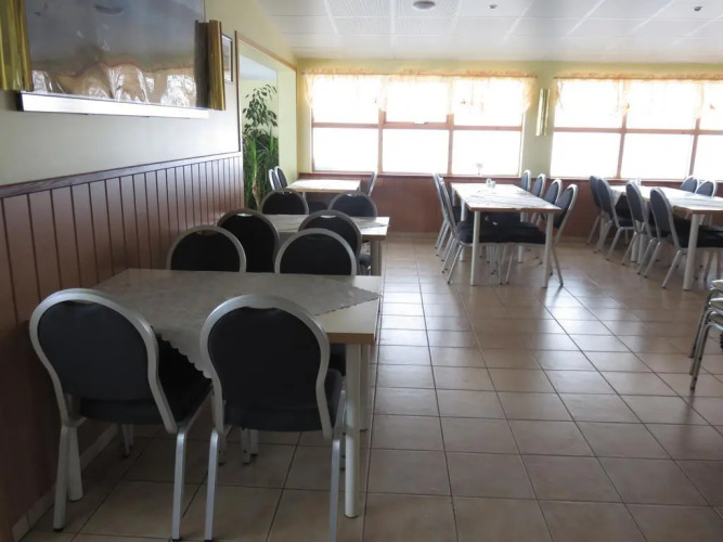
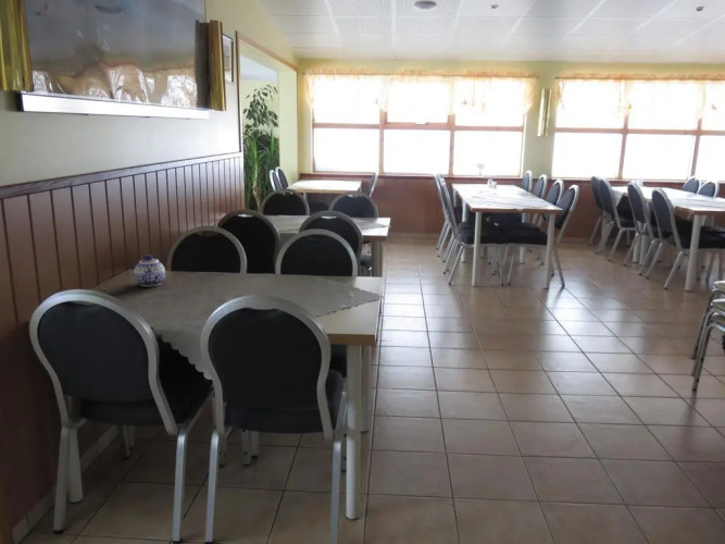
+ teapot [133,254,166,287]
